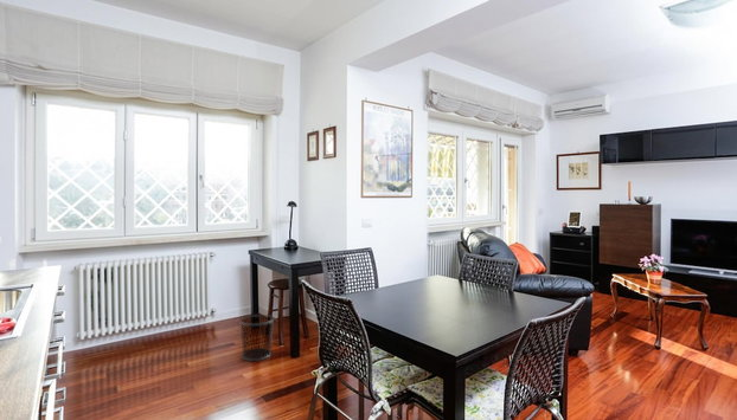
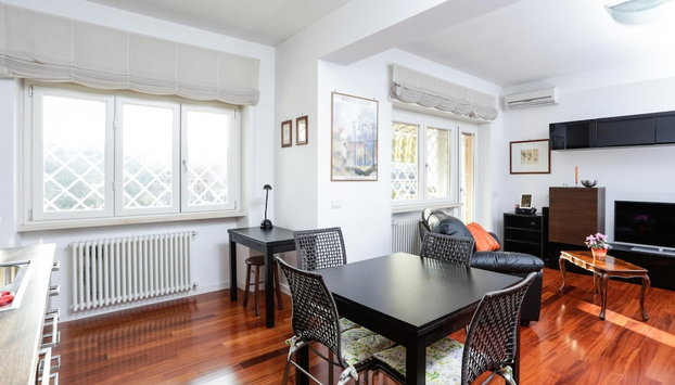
- waste bin [238,314,275,362]
